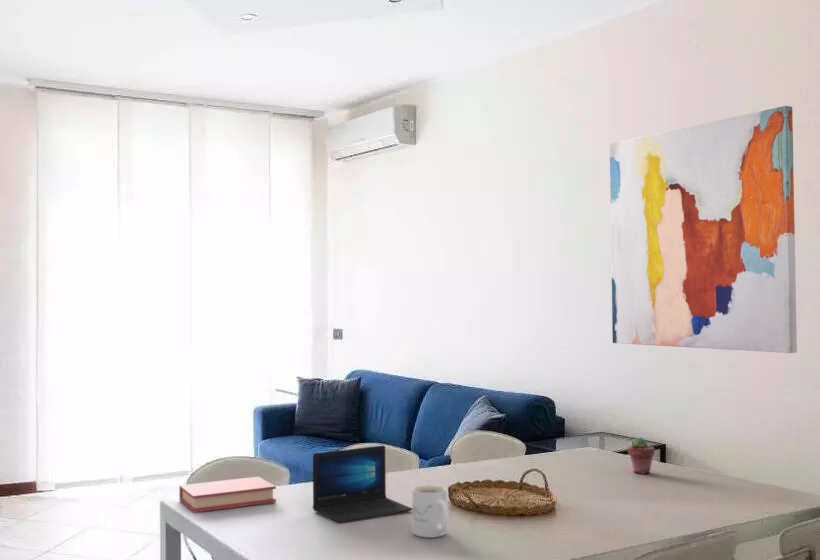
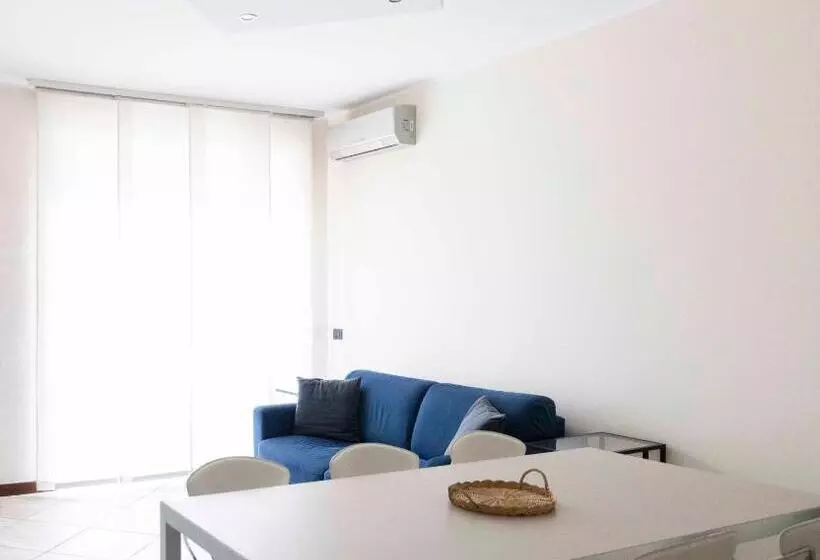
- mug [411,484,449,539]
- laptop [312,444,412,523]
- potted succulent [627,436,656,475]
- book [178,476,277,514]
- wall art [609,105,798,354]
